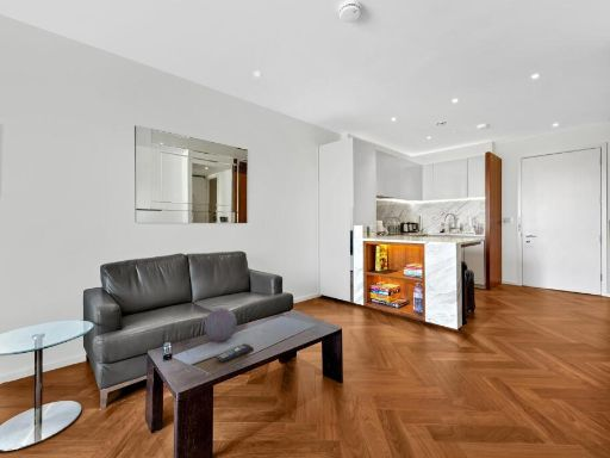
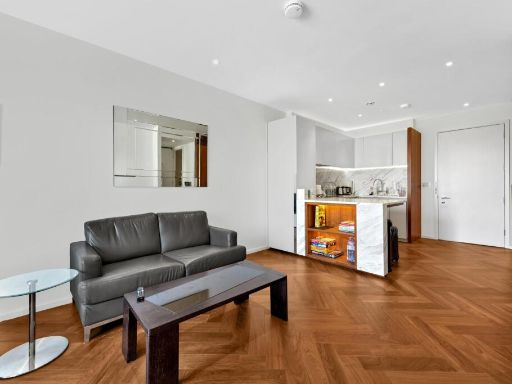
- remote control [214,342,255,364]
- decorative ball [204,308,238,342]
